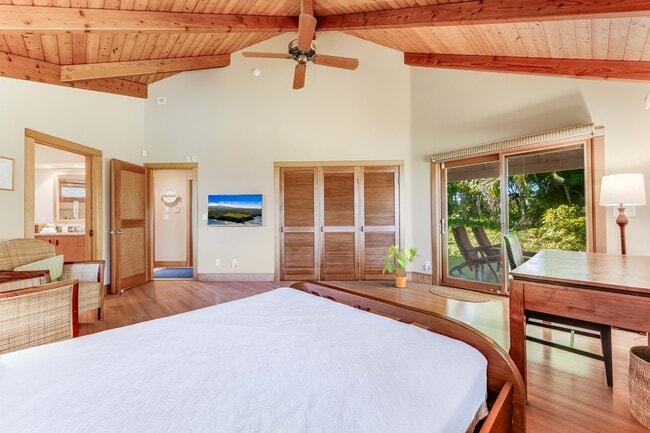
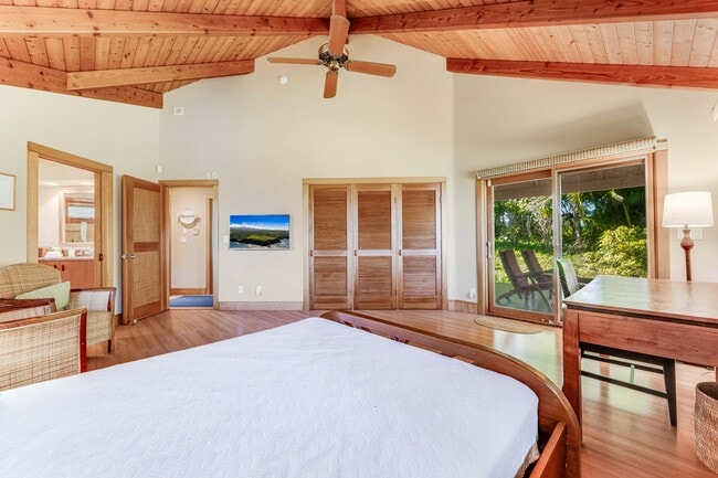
- house plant [382,244,426,289]
